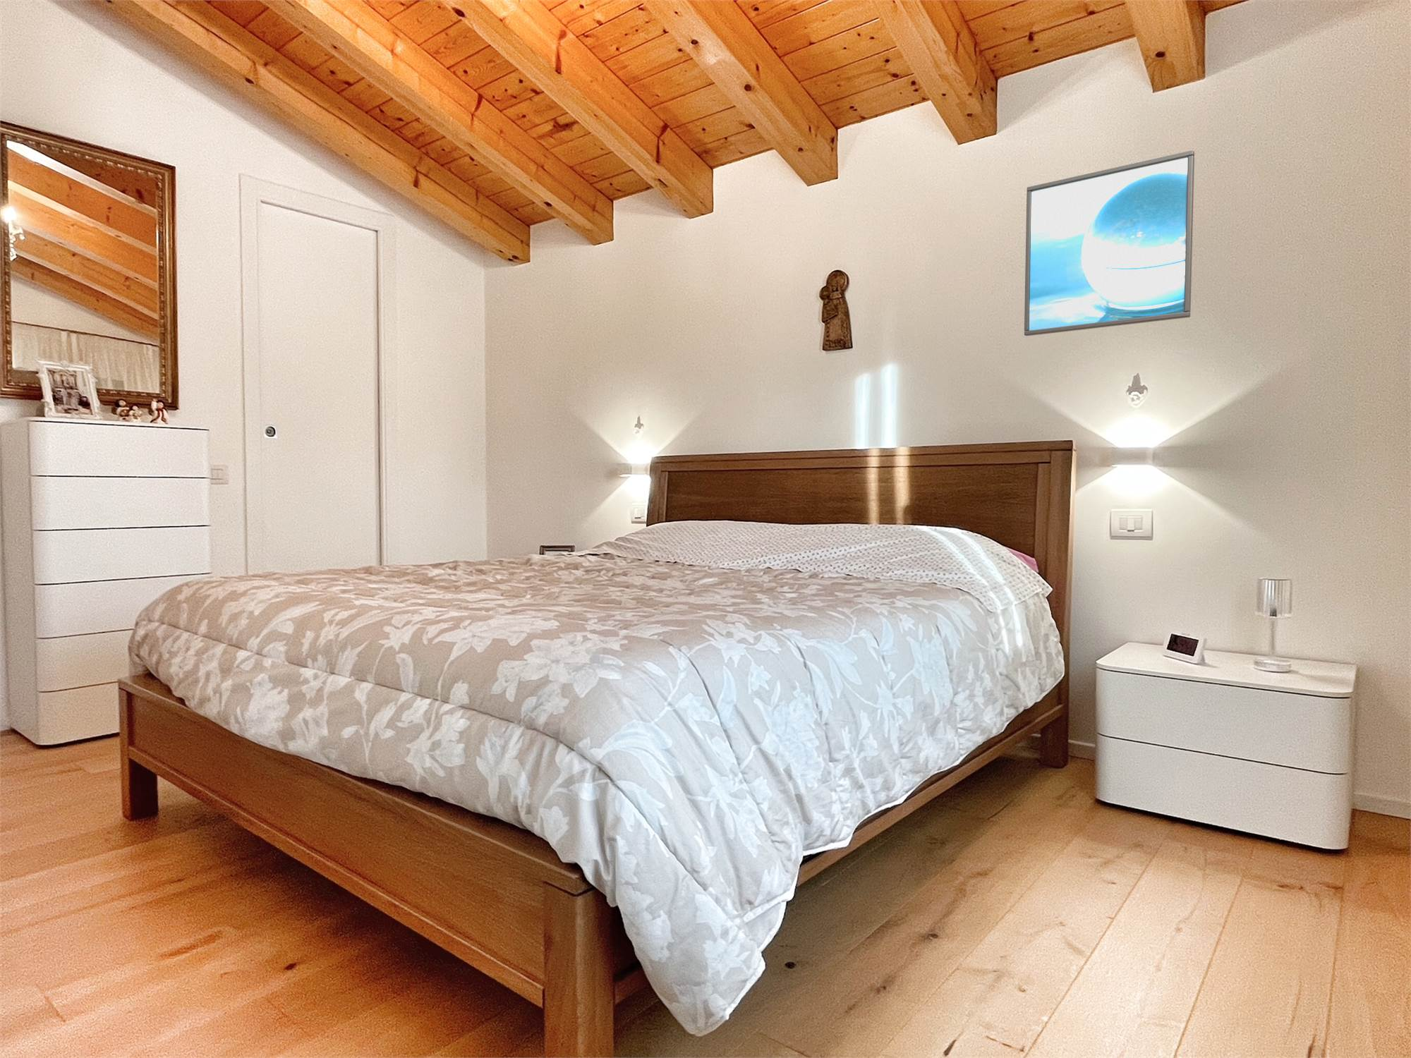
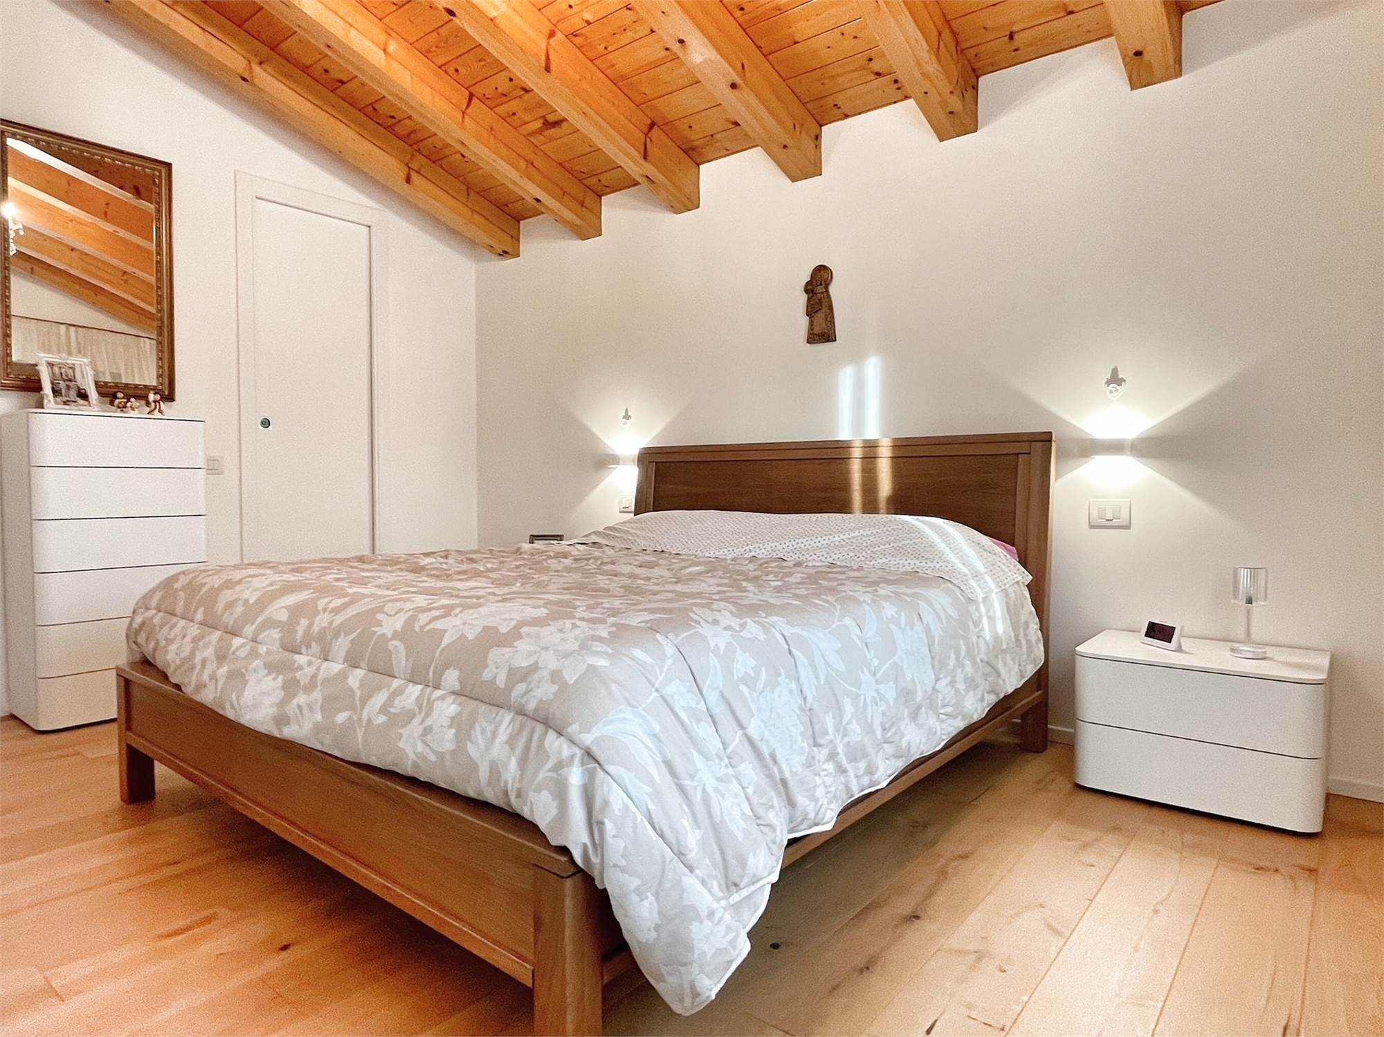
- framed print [1023,150,1195,337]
